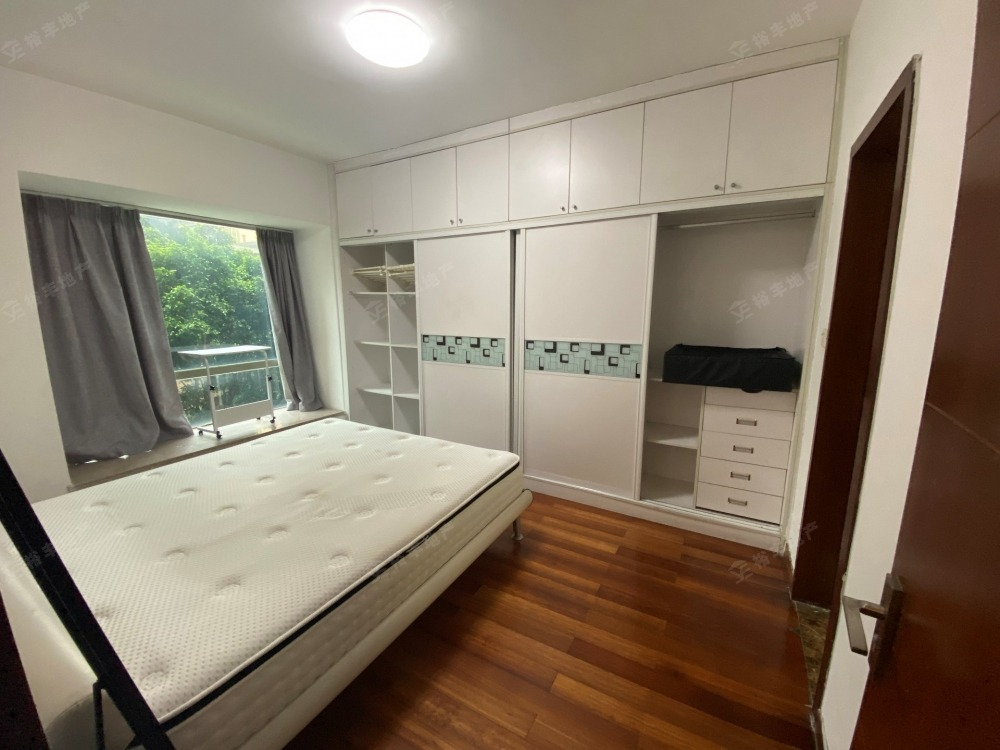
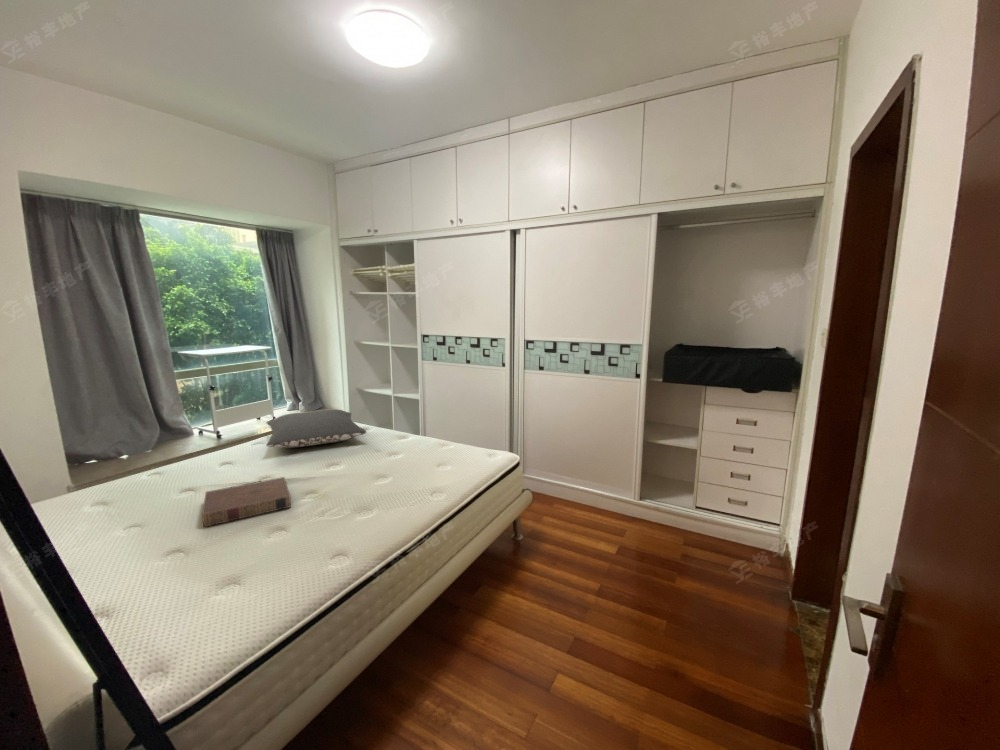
+ book [201,476,292,528]
+ pillow [265,409,368,449]
